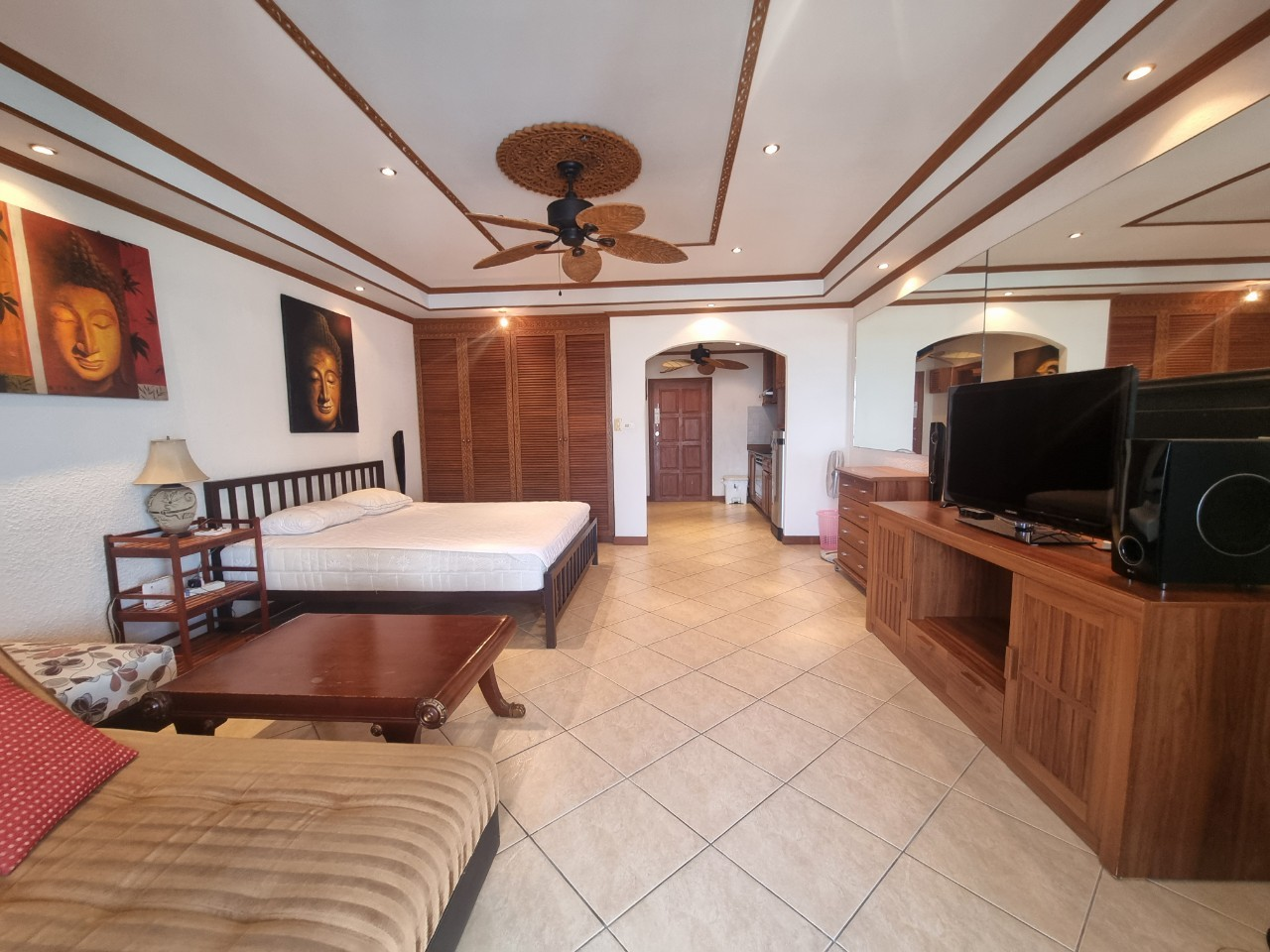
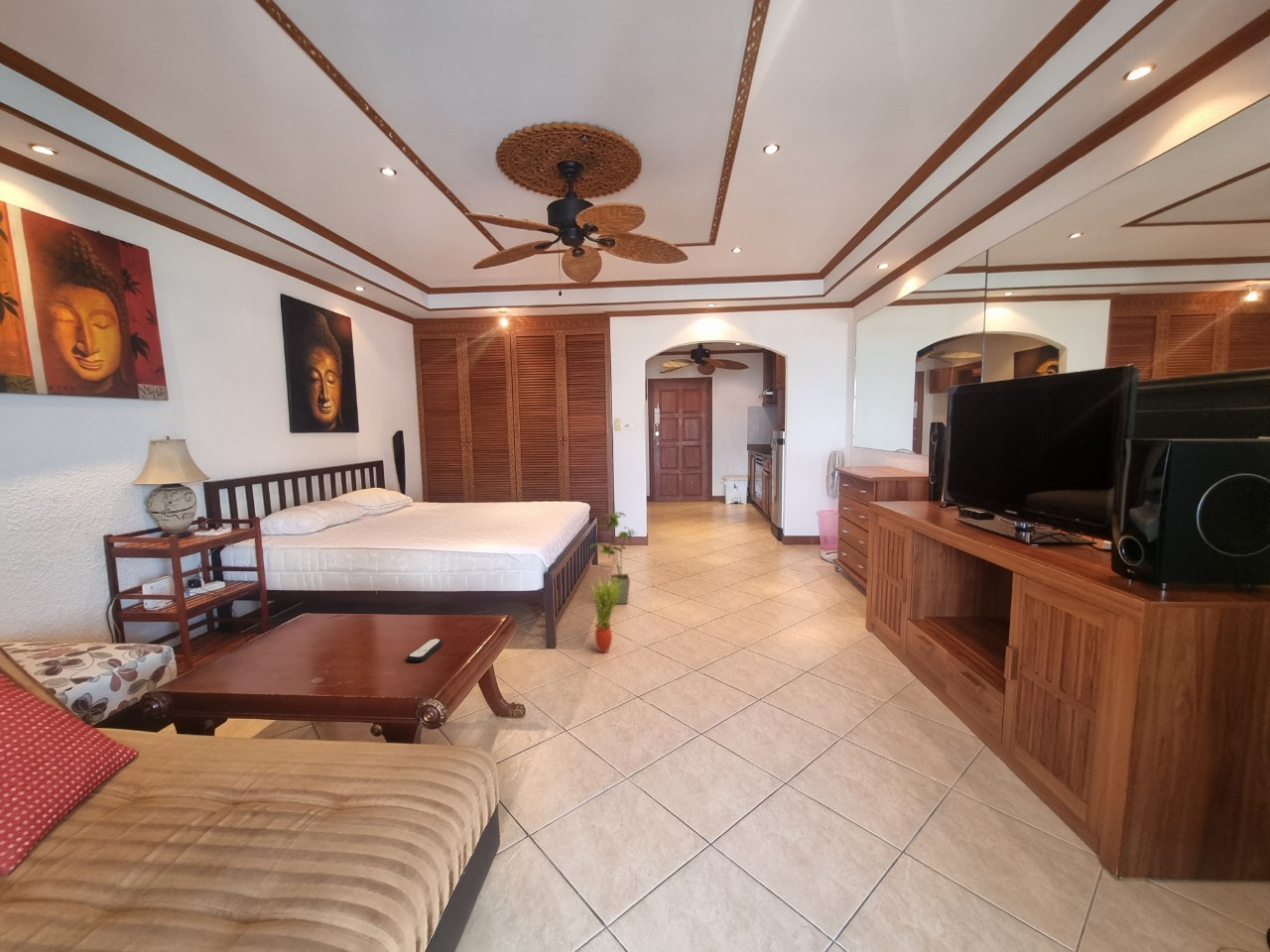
+ remote control [406,638,444,662]
+ potted plant [589,574,622,654]
+ house plant [587,512,638,606]
